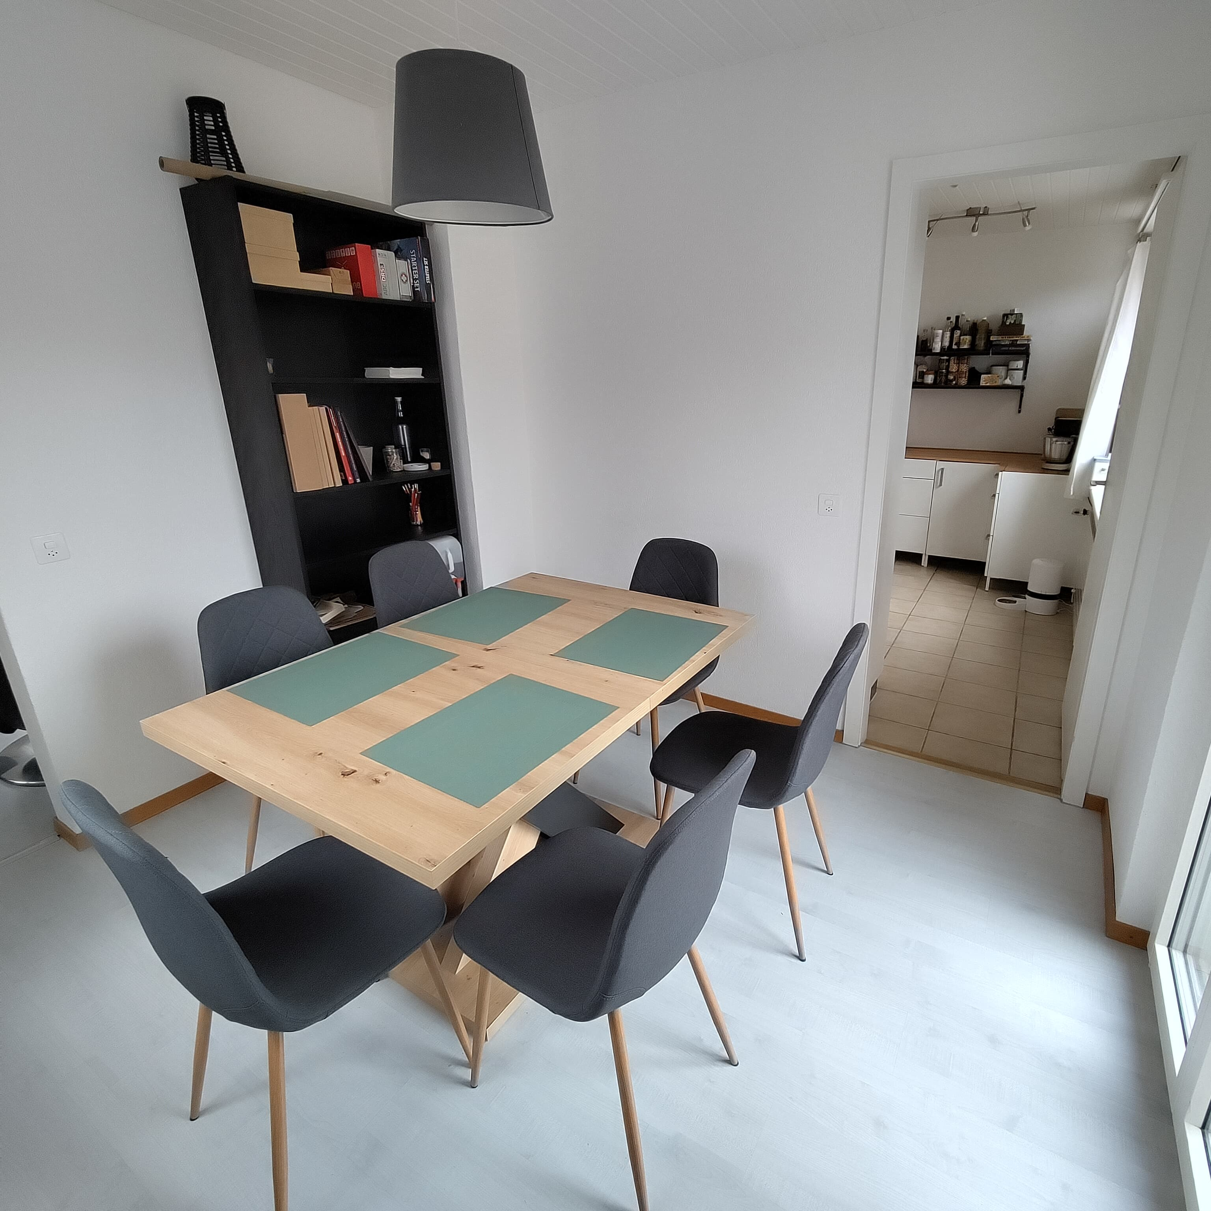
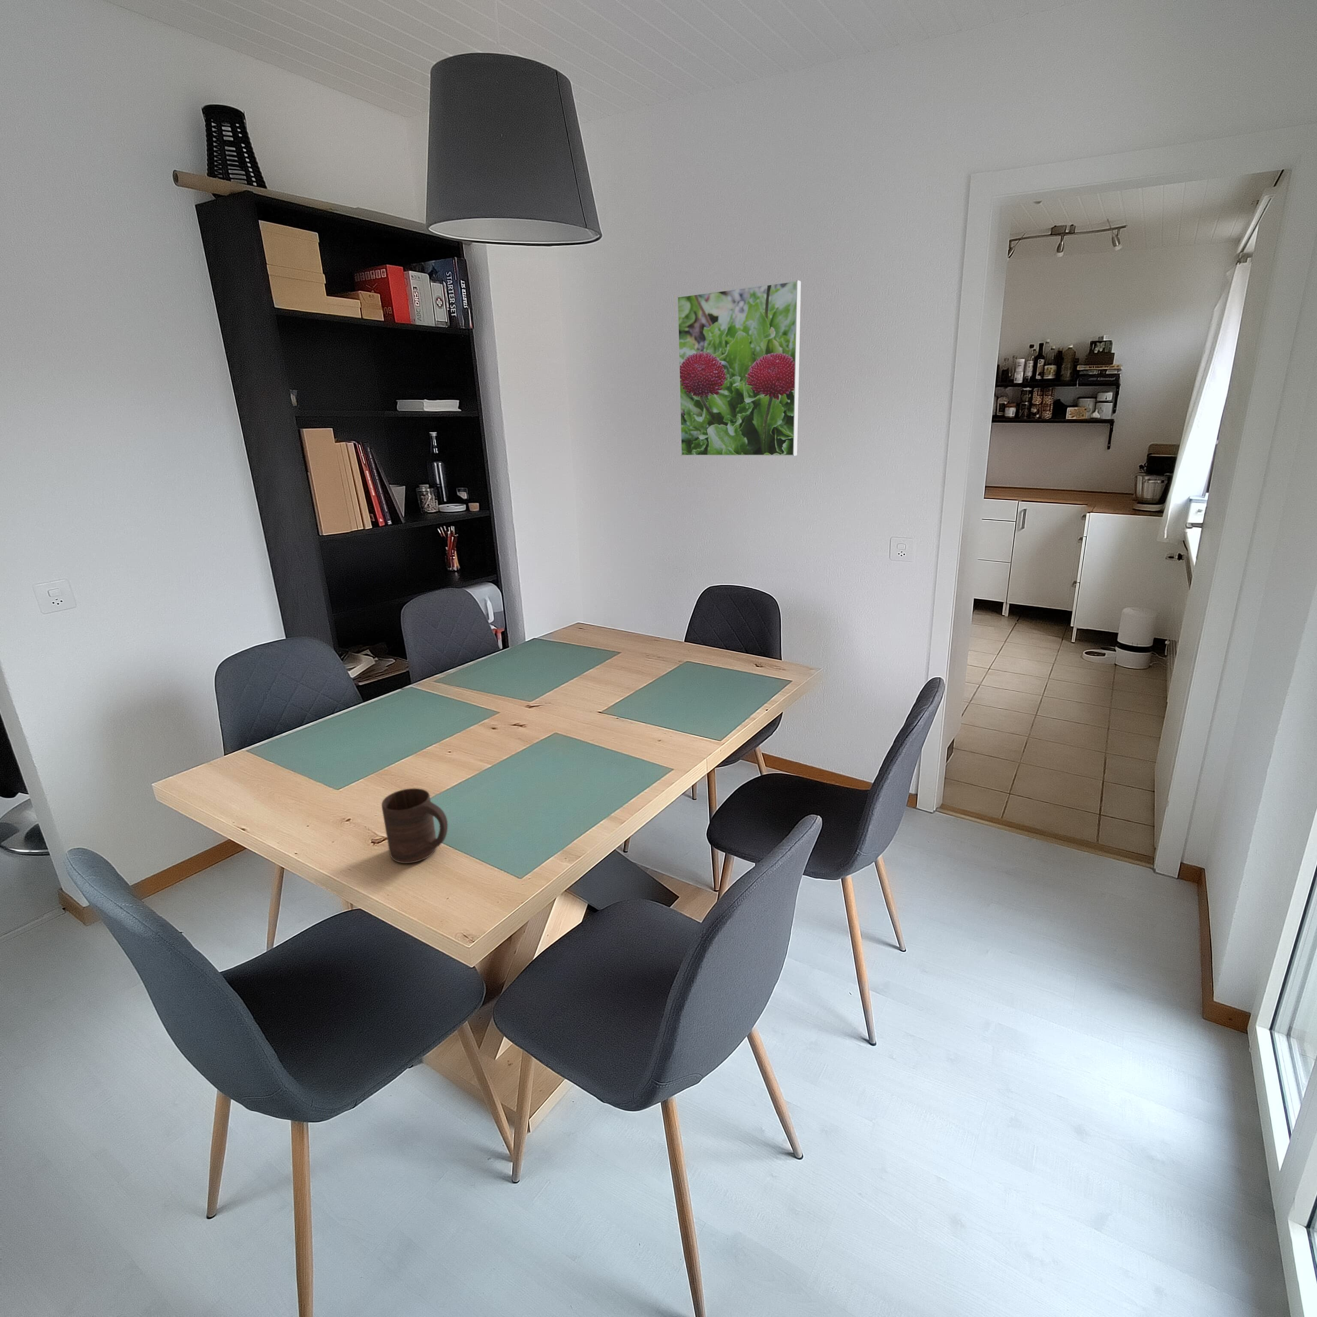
+ cup [381,788,449,864]
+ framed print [677,280,801,456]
